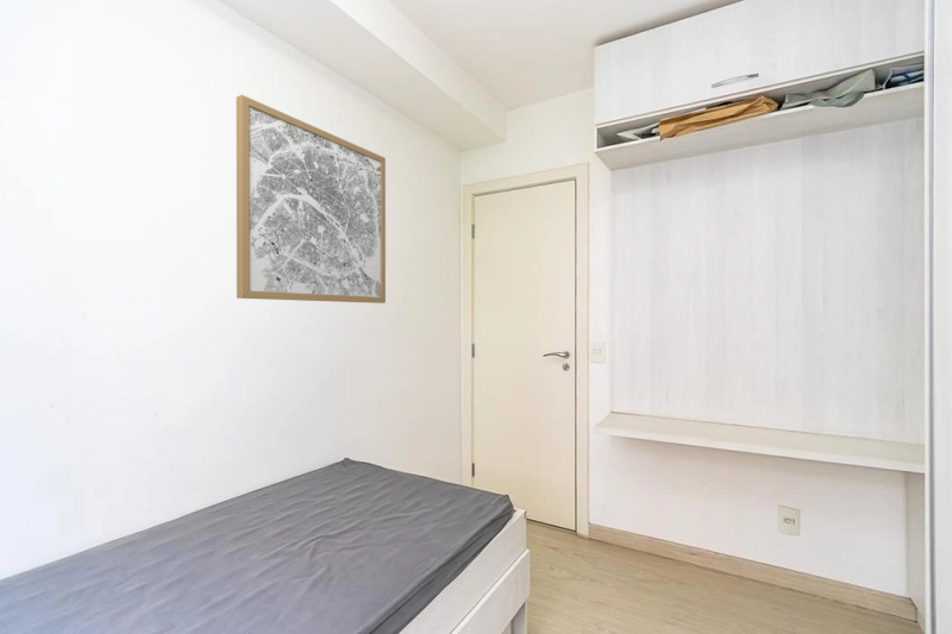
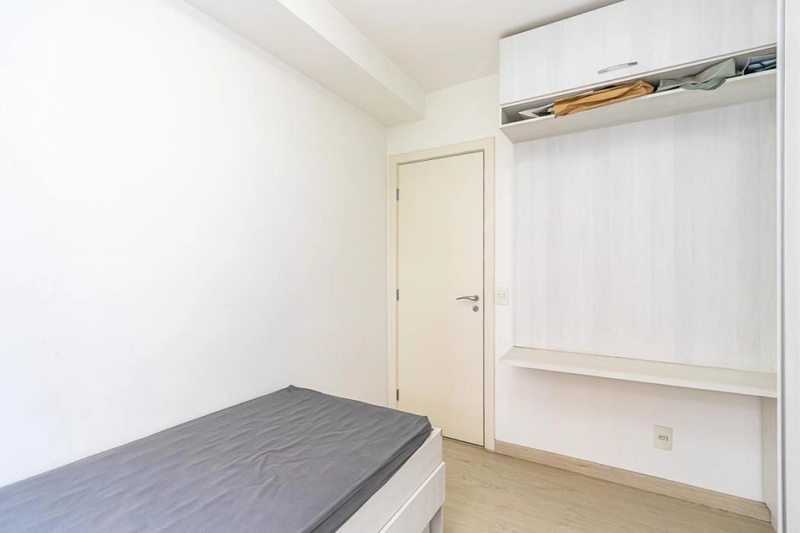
- wall art [236,94,387,305]
